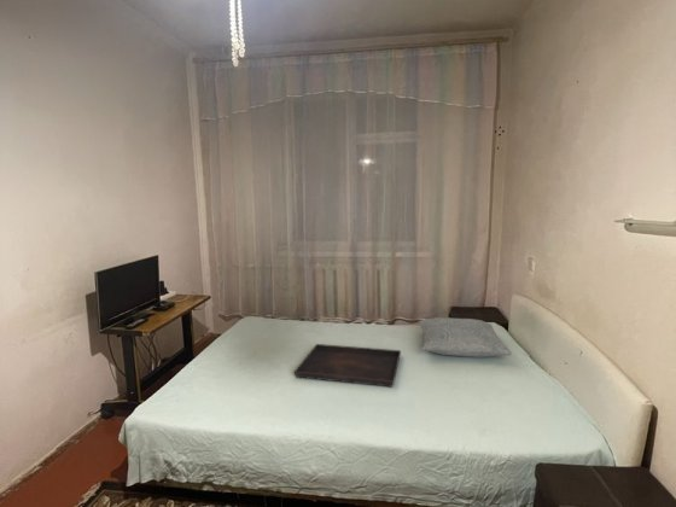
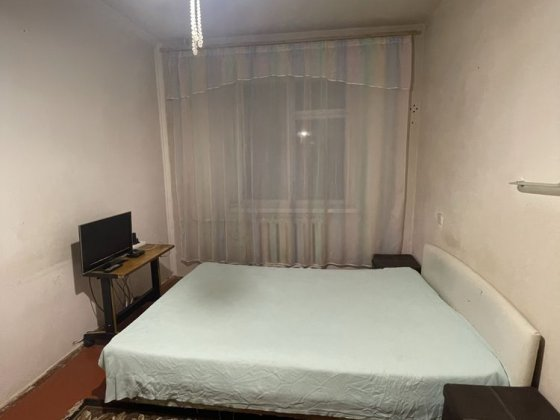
- serving tray [293,343,402,389]
- pillow [418,316,513,359]
